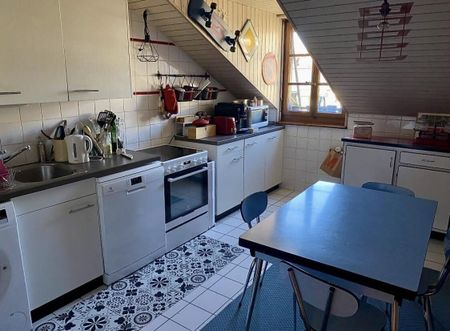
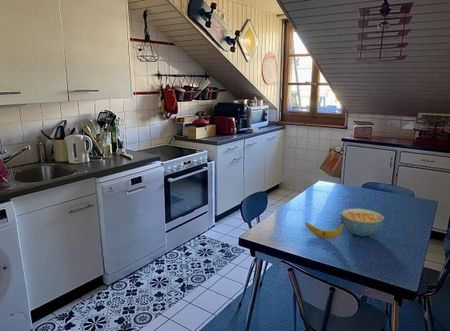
+ cereal bowl [340,208,385,237]
+ banana [304,221,344,240]
